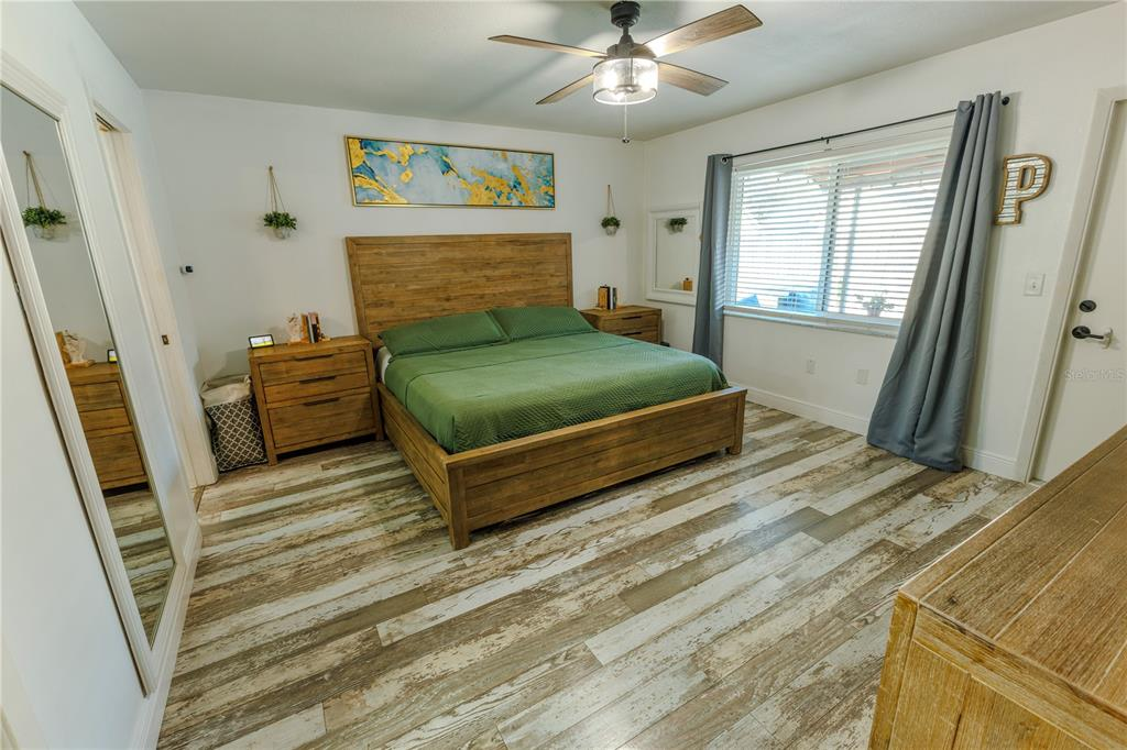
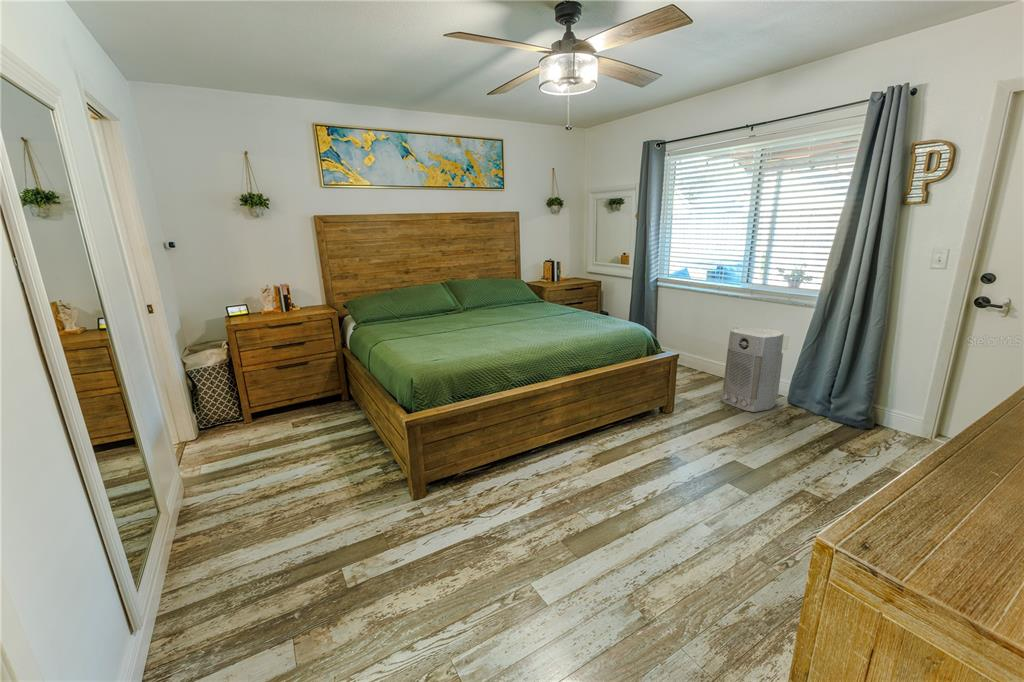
+ air purifier [720,327,785,413]
